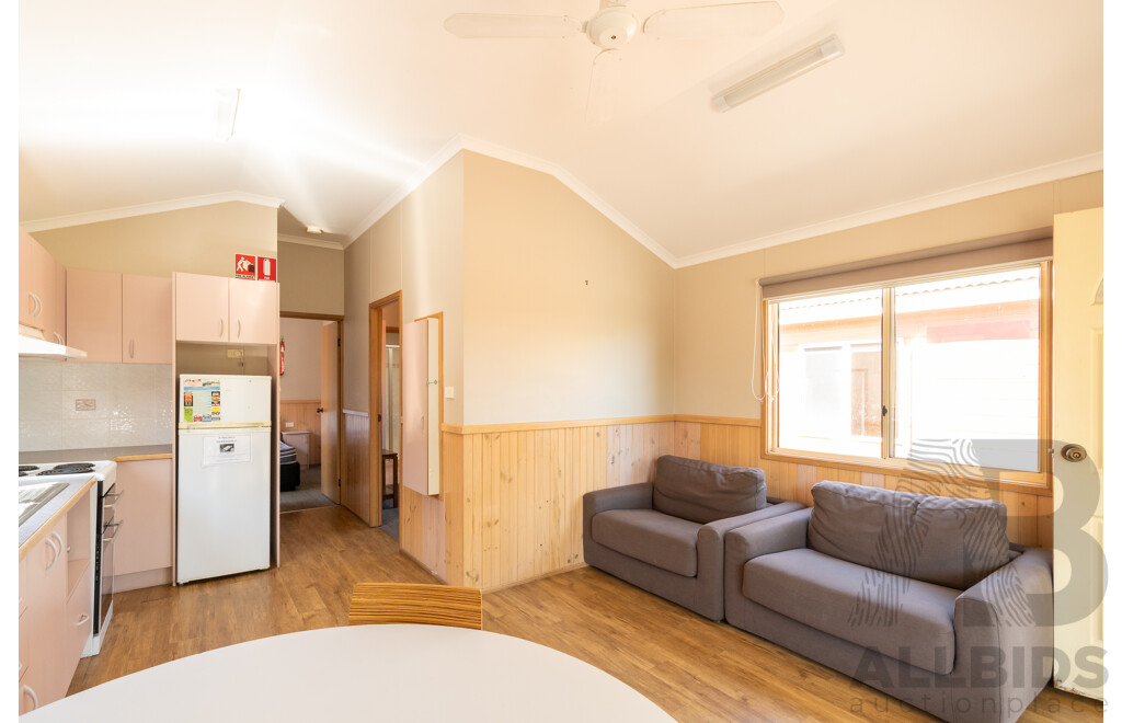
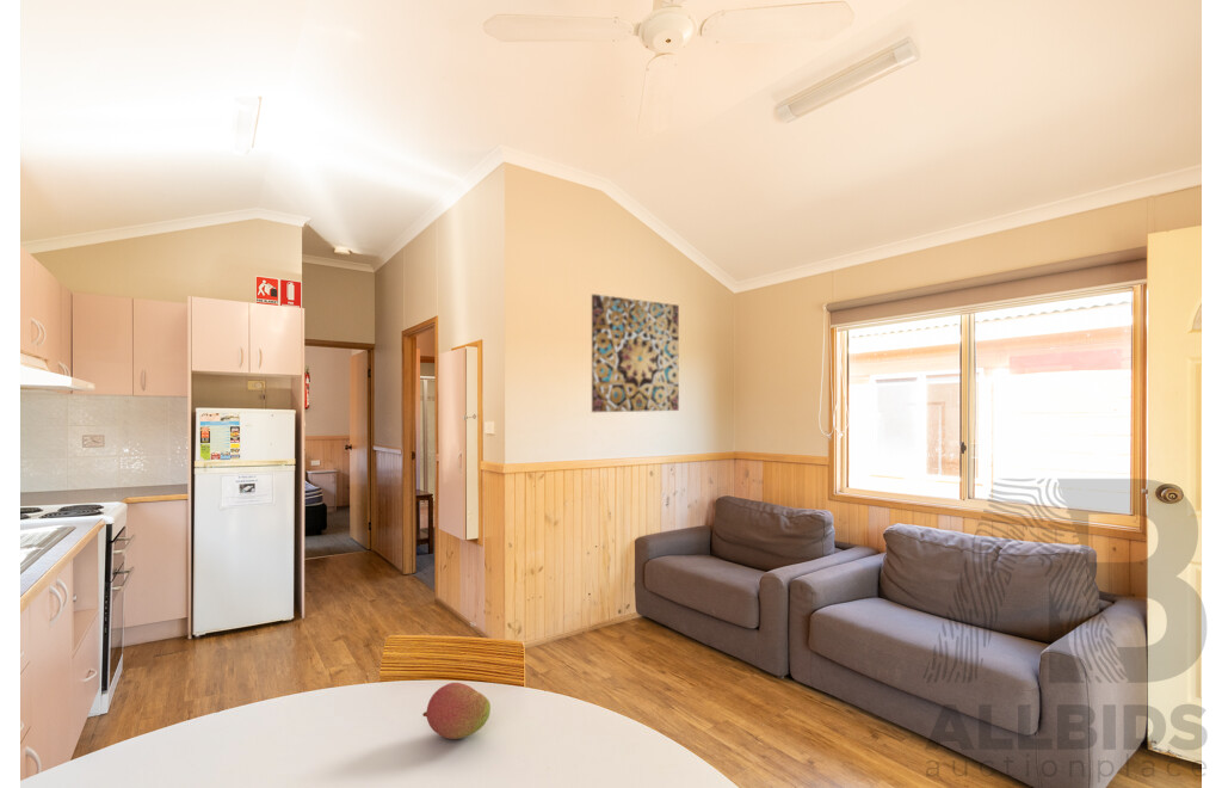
+ wall art [591,293,680,413]
+ fruit [421,682,492,740]
